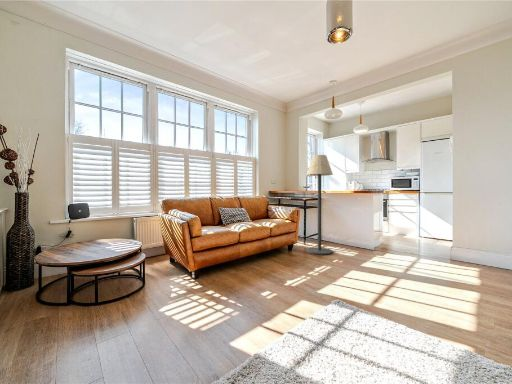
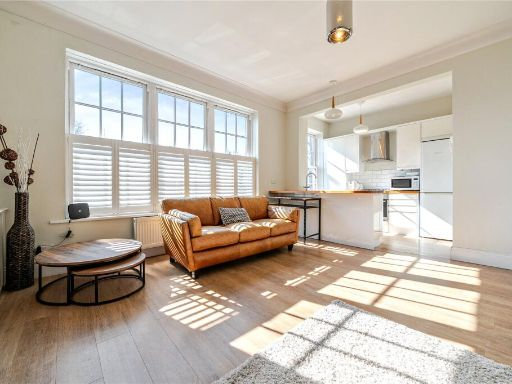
- floor lamp [306,154,334,256]
